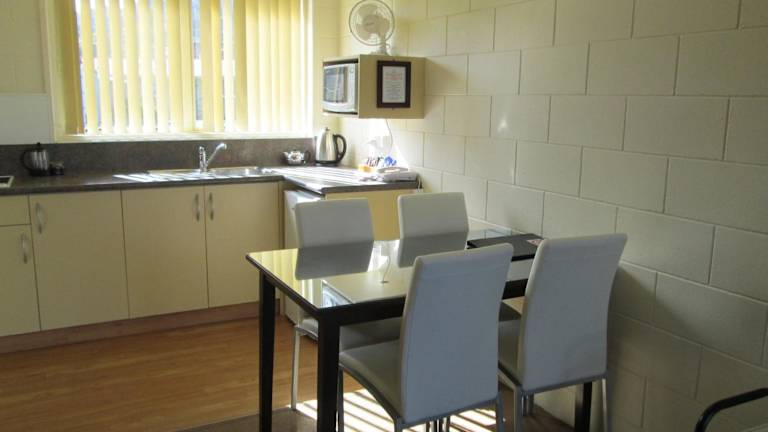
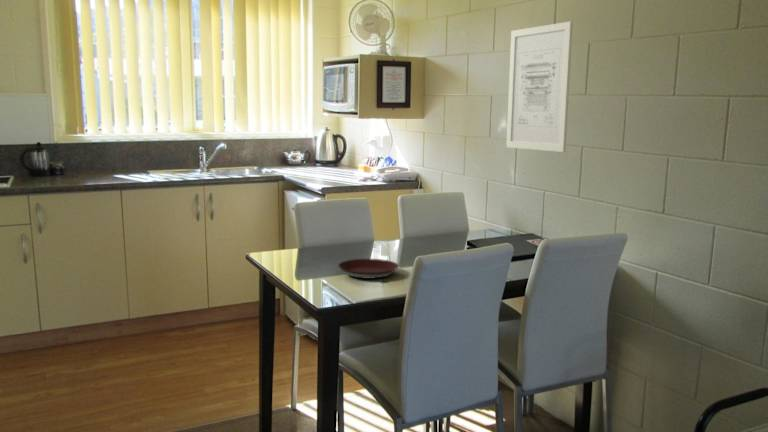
+ plate [337,258,400,280]
+ wall art [505,20,574,153]
